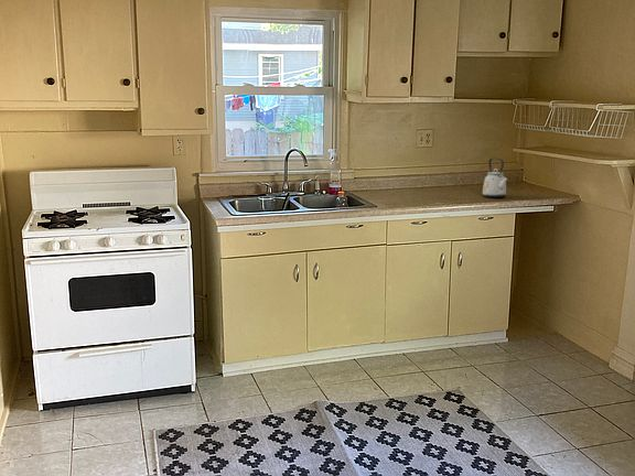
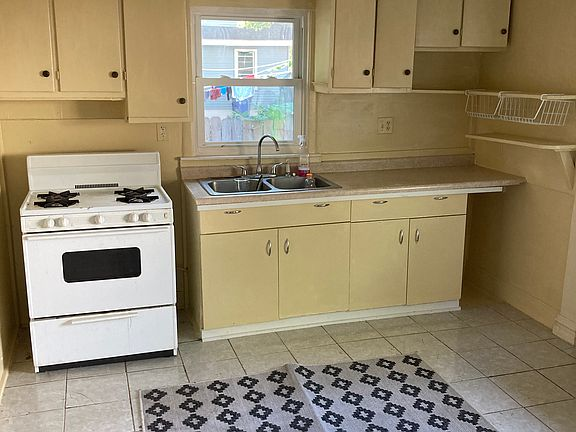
- kettle [482,156,509,199]
